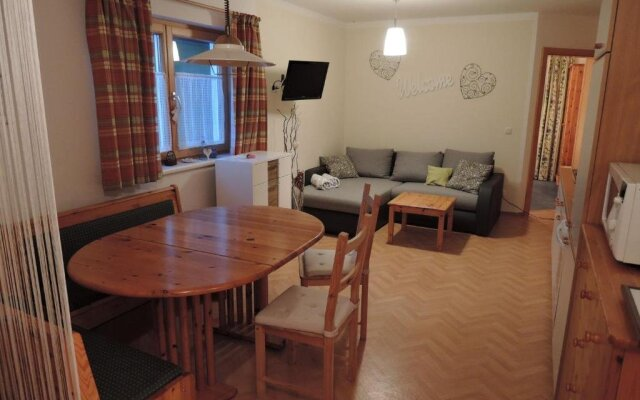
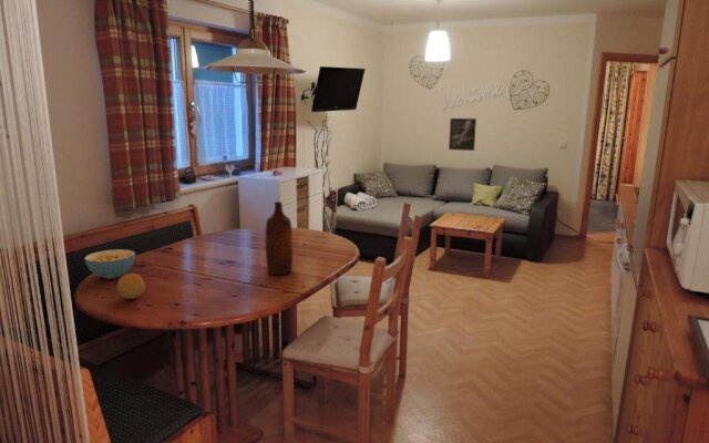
+ fruit [116,272,146,300]
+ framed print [448,117,477,152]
+ cereal bowl [83,248,136,280]
+ bottle [265,200,294,276]
